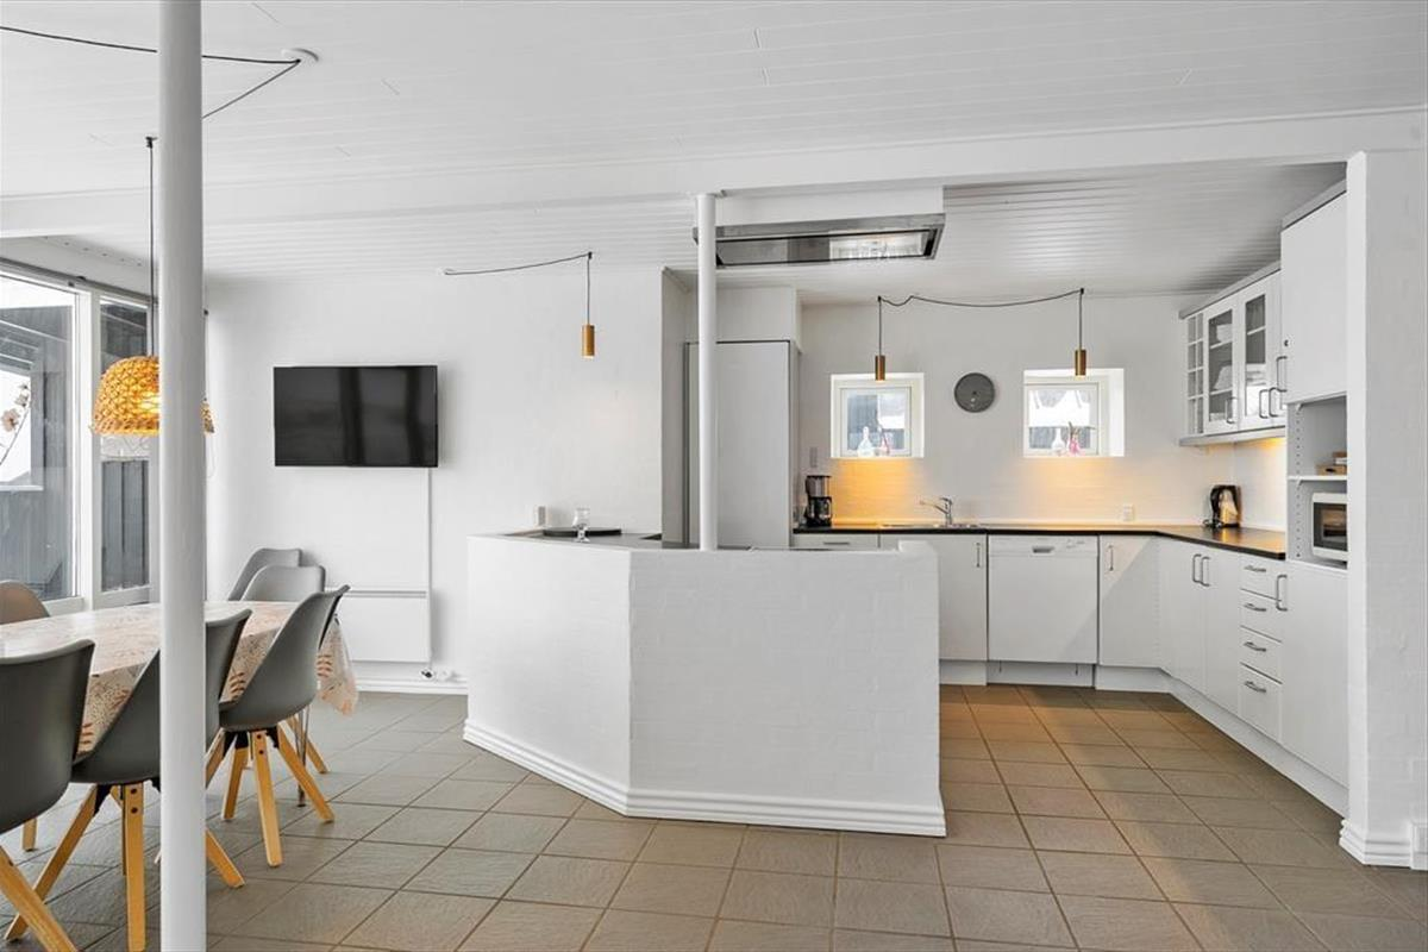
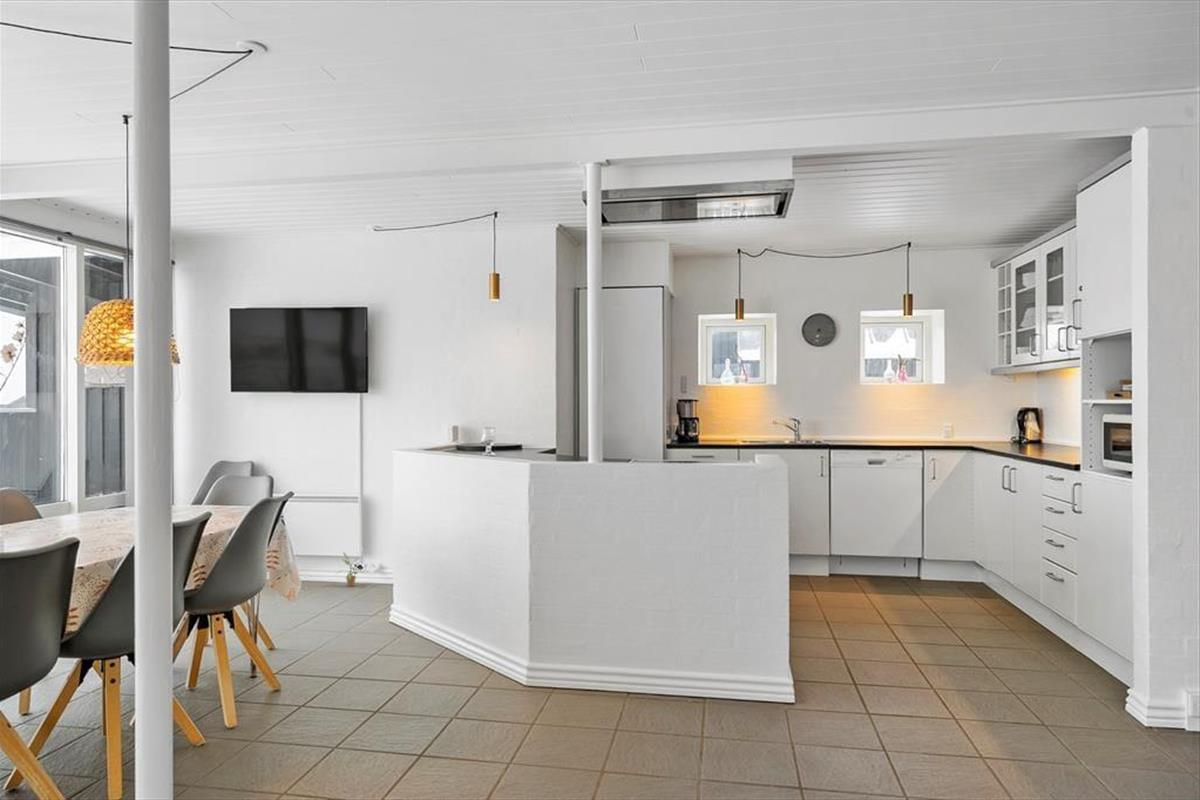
+ potted plant [333,551,366,588]
